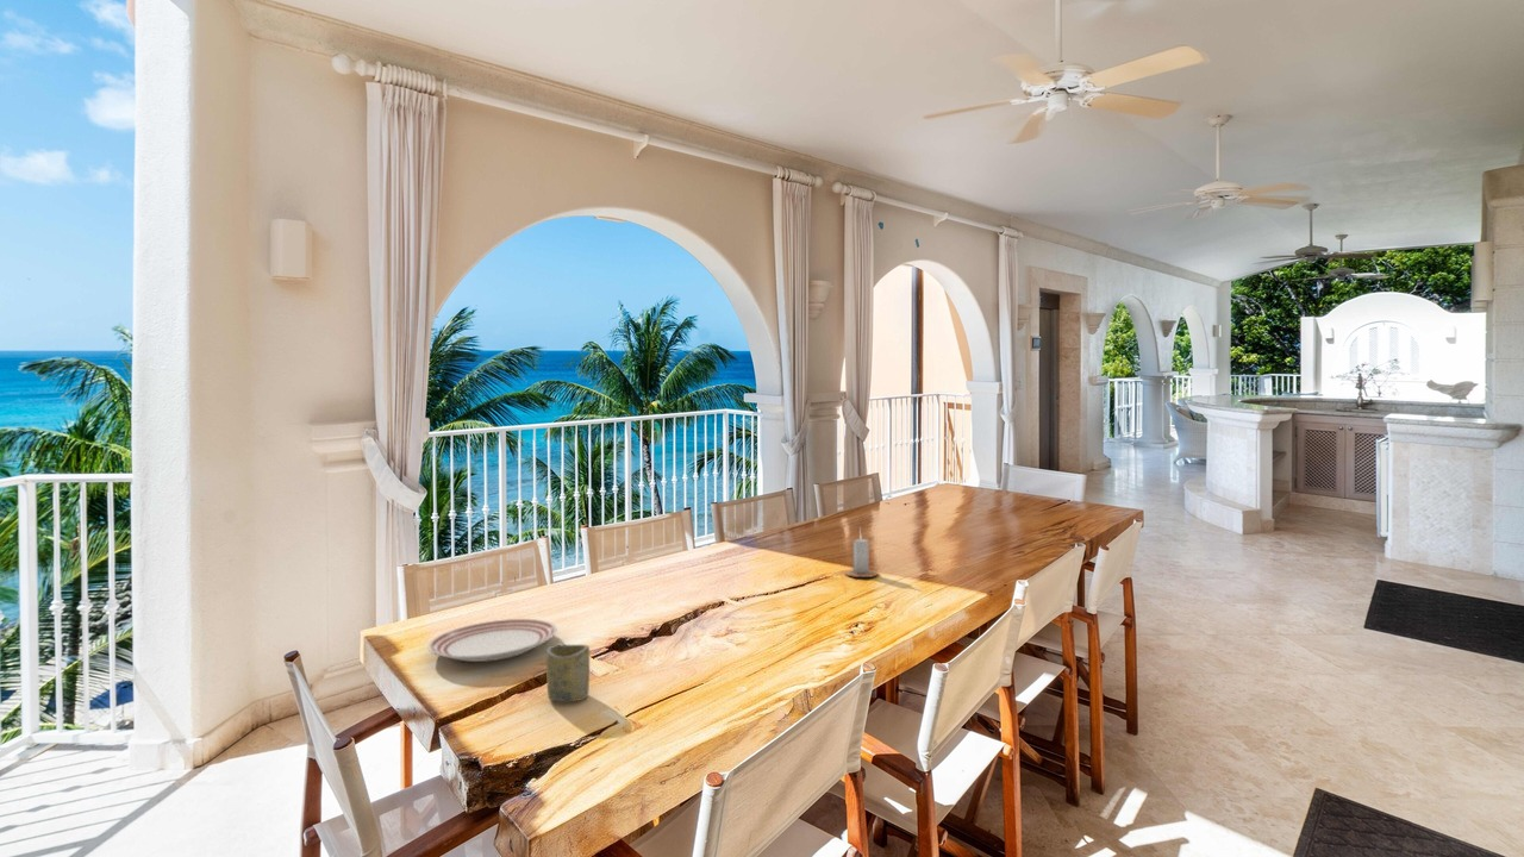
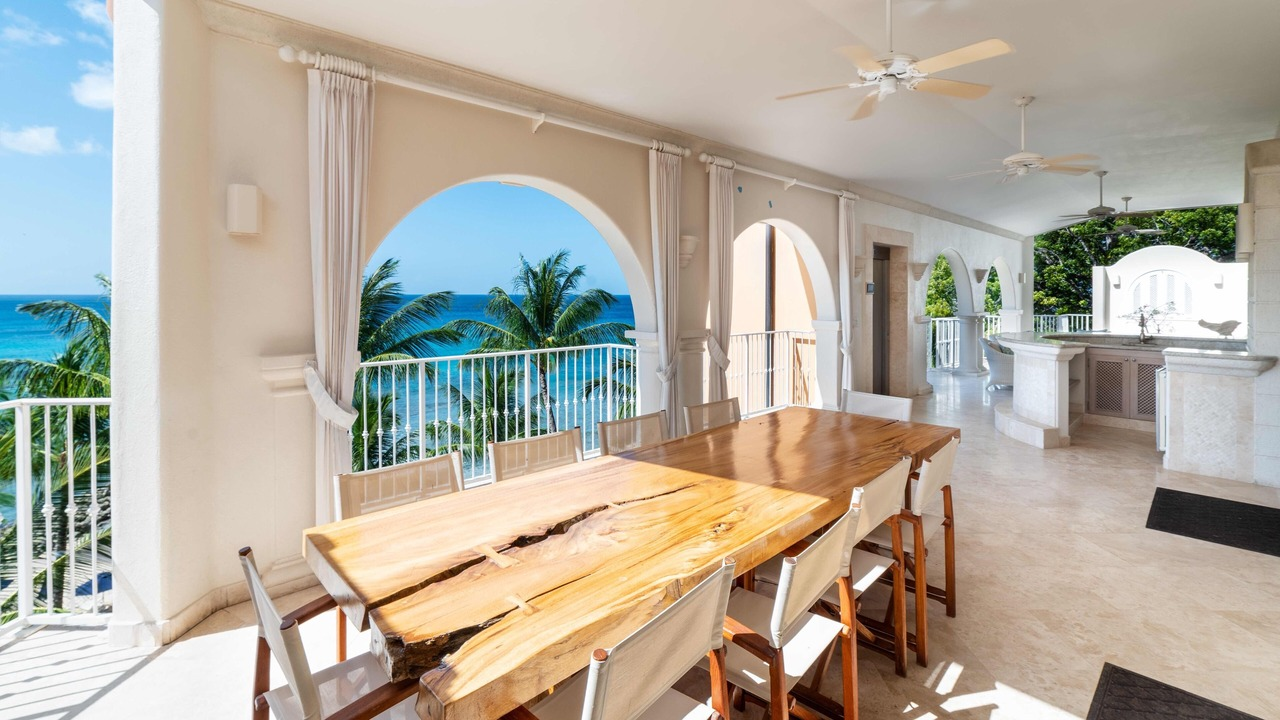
- dinner plate [426,618,558,663]
- cup [545,644,591,702]
- candle [844,526,880,578]
